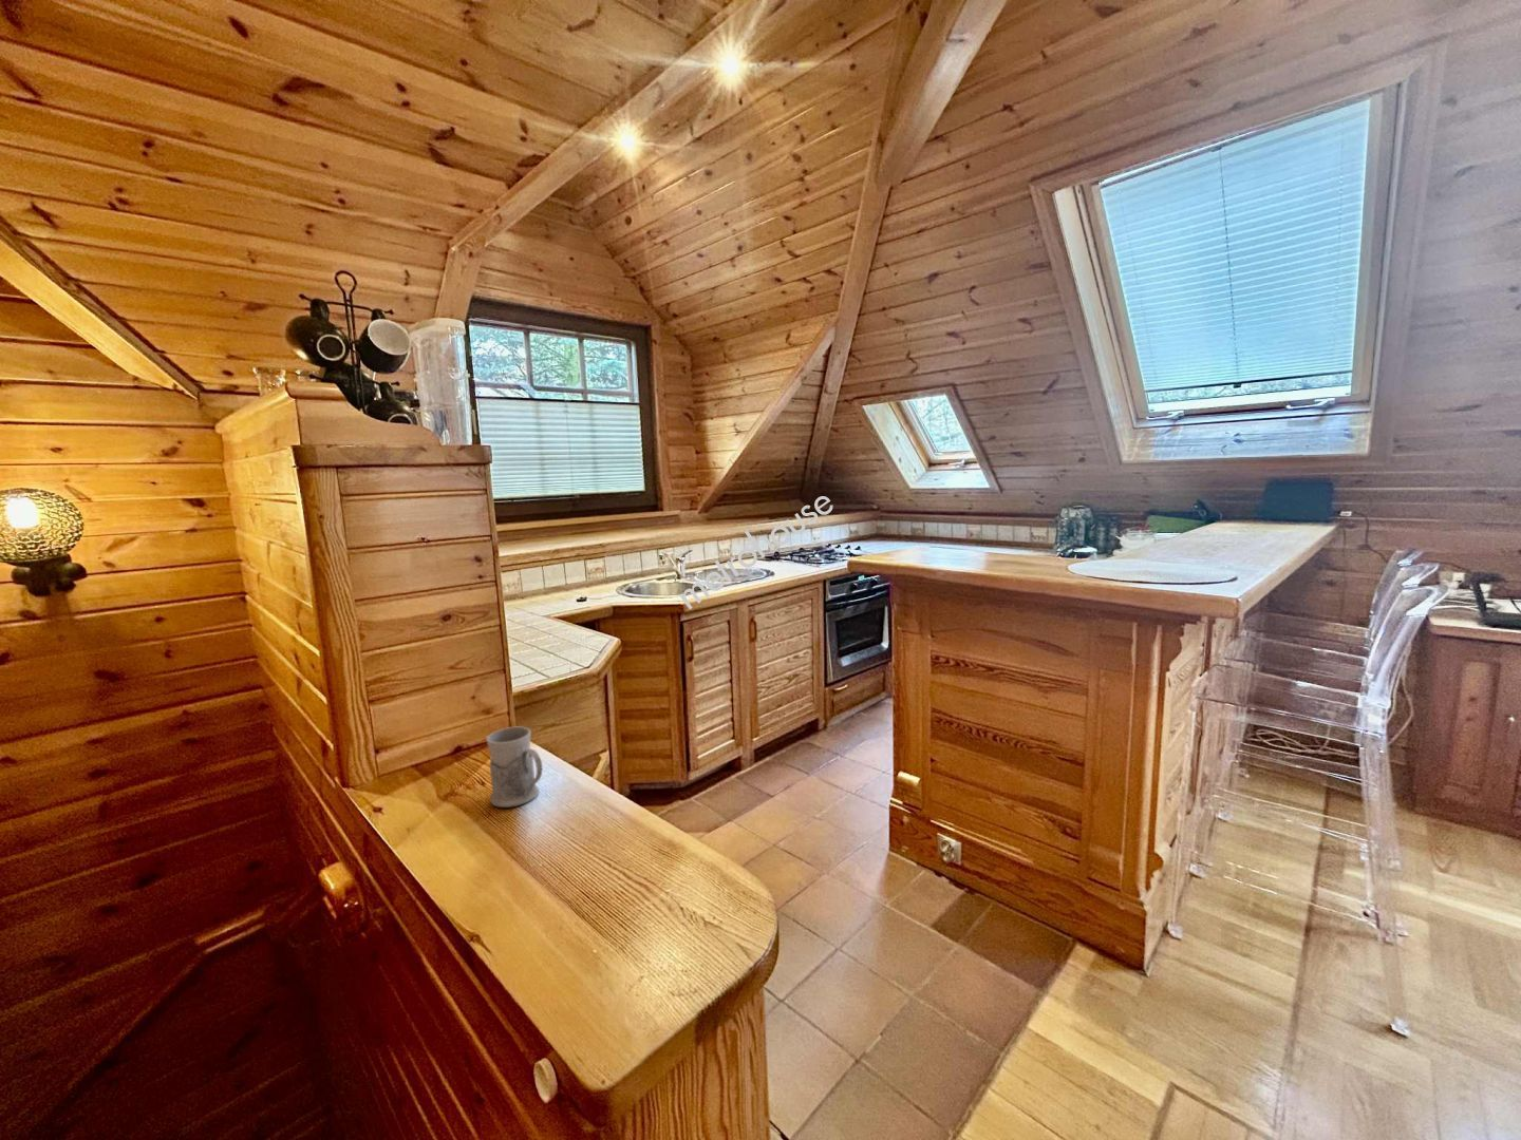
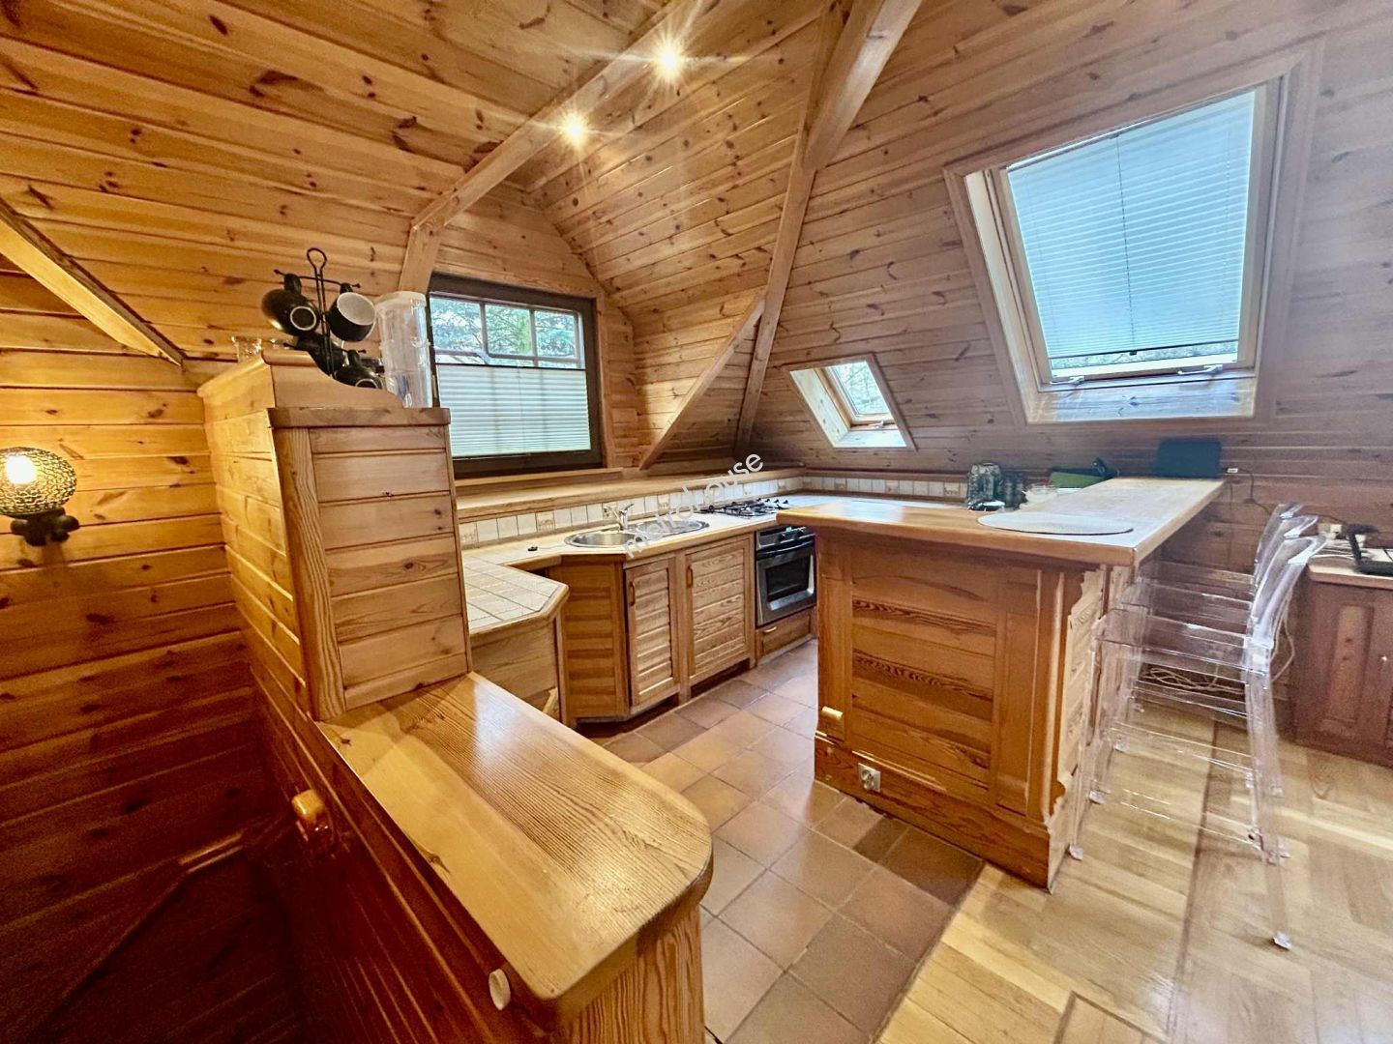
- mug [486,726,543,808]
